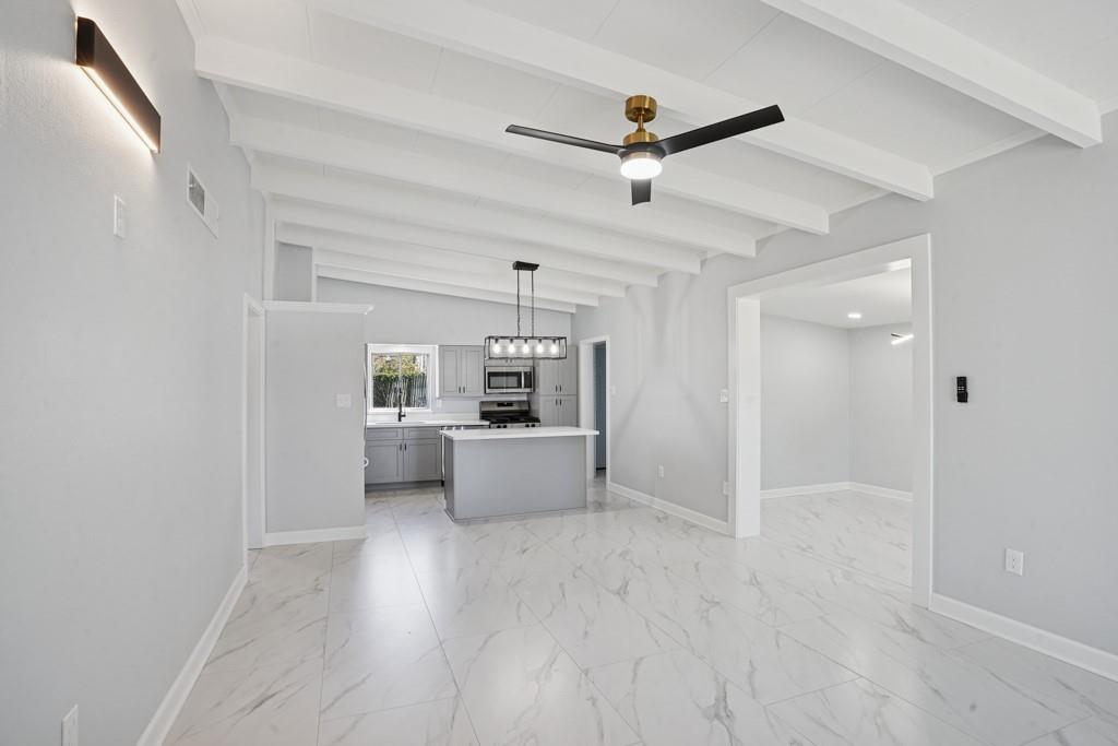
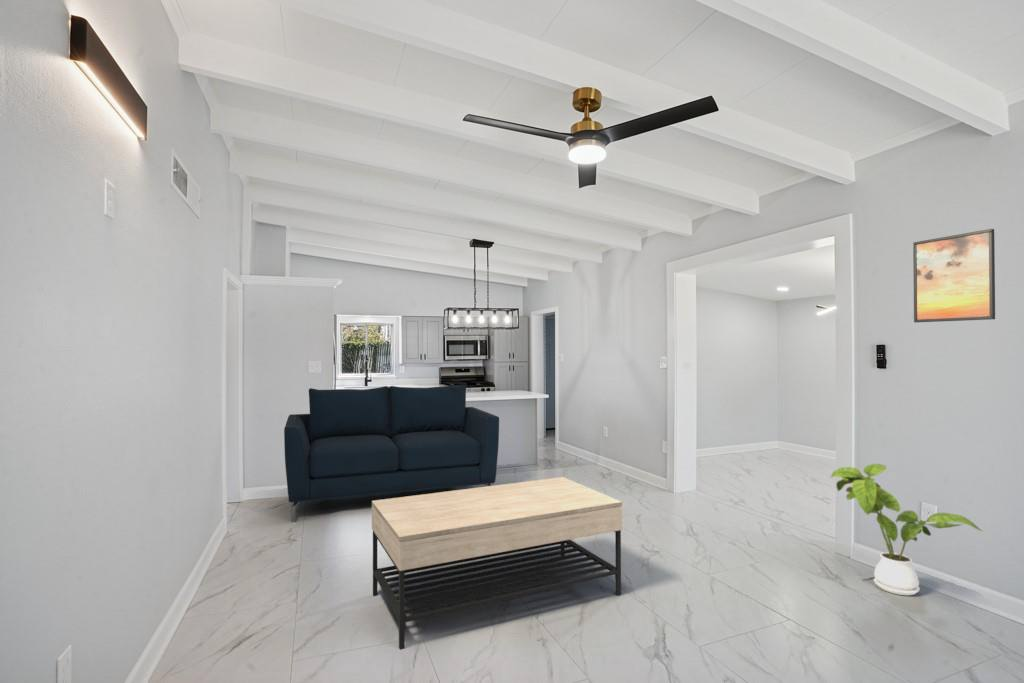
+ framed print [912,228,996,323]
+ sofa [283,383,500,523]
+ house plant [828,463,983,596]
+ coffee table [371,476,623,650]
